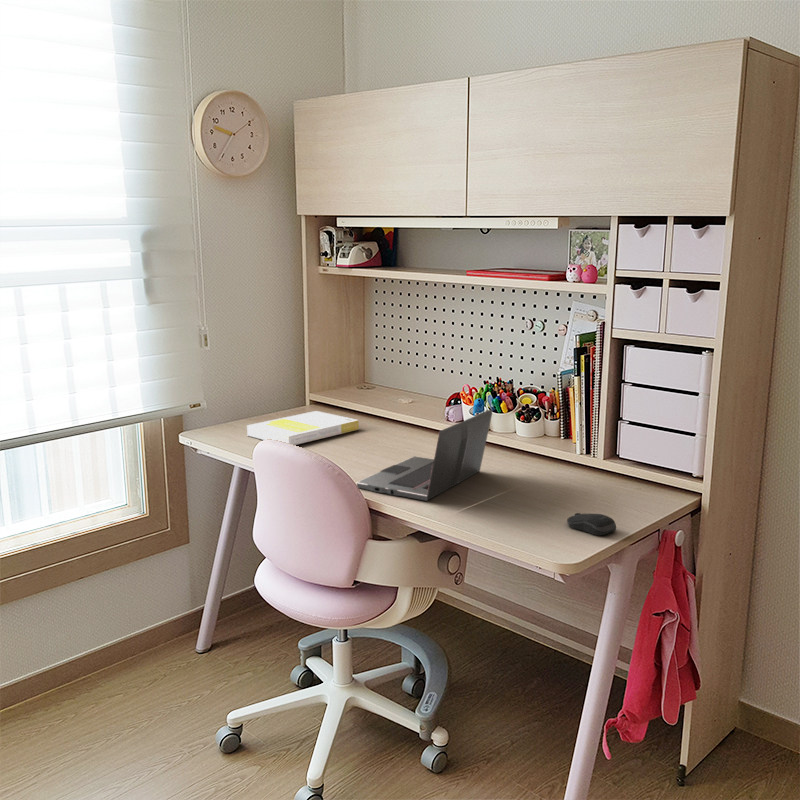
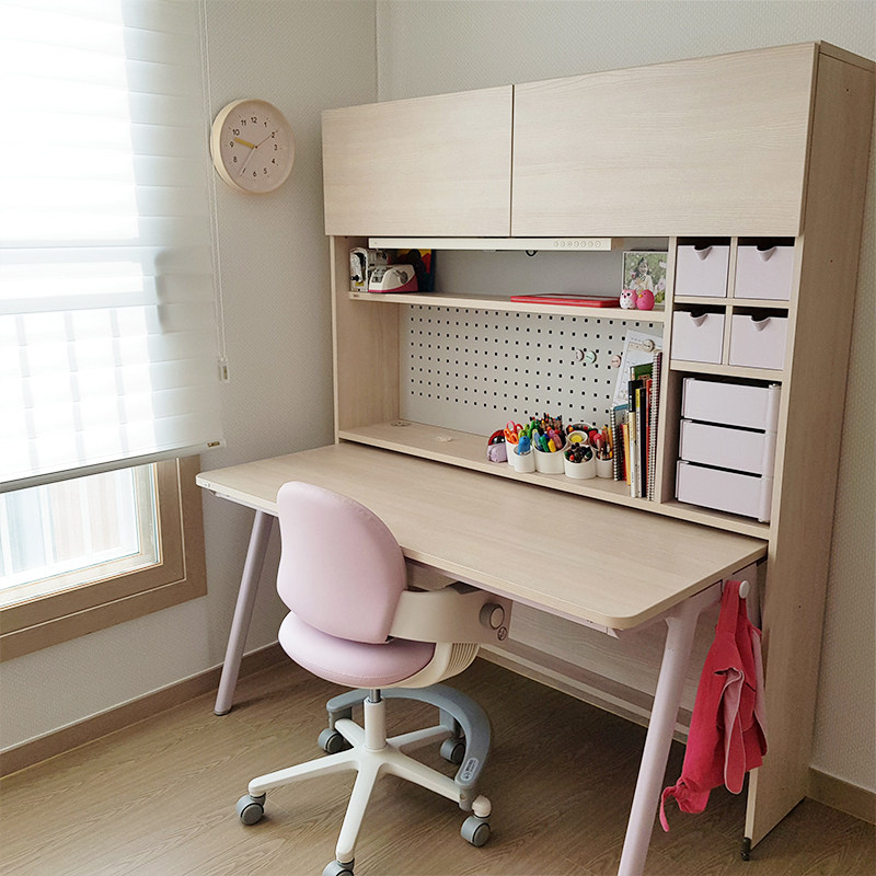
- book [245,410,360,446]
- computer mouse [566,512,617,536]
- laptop [355,408,493,502]
